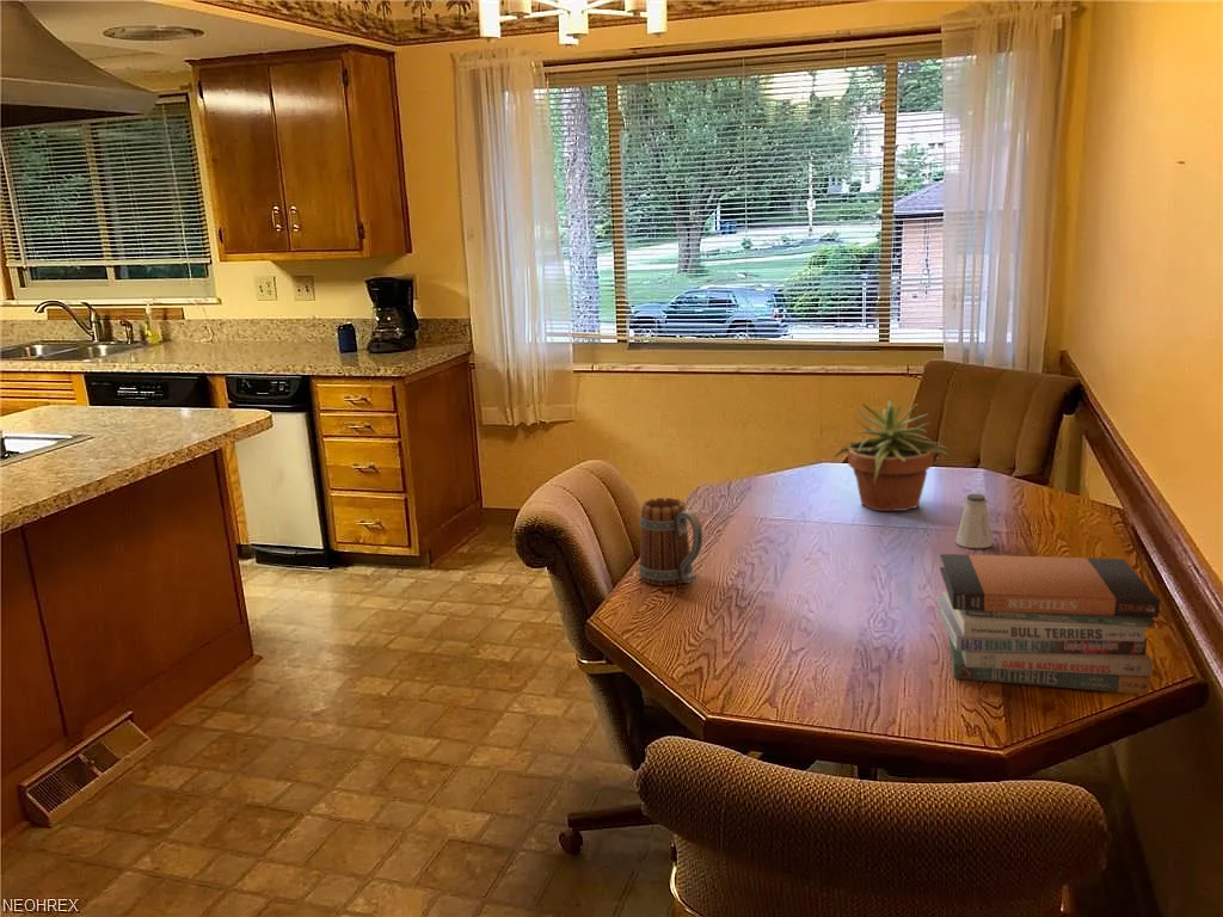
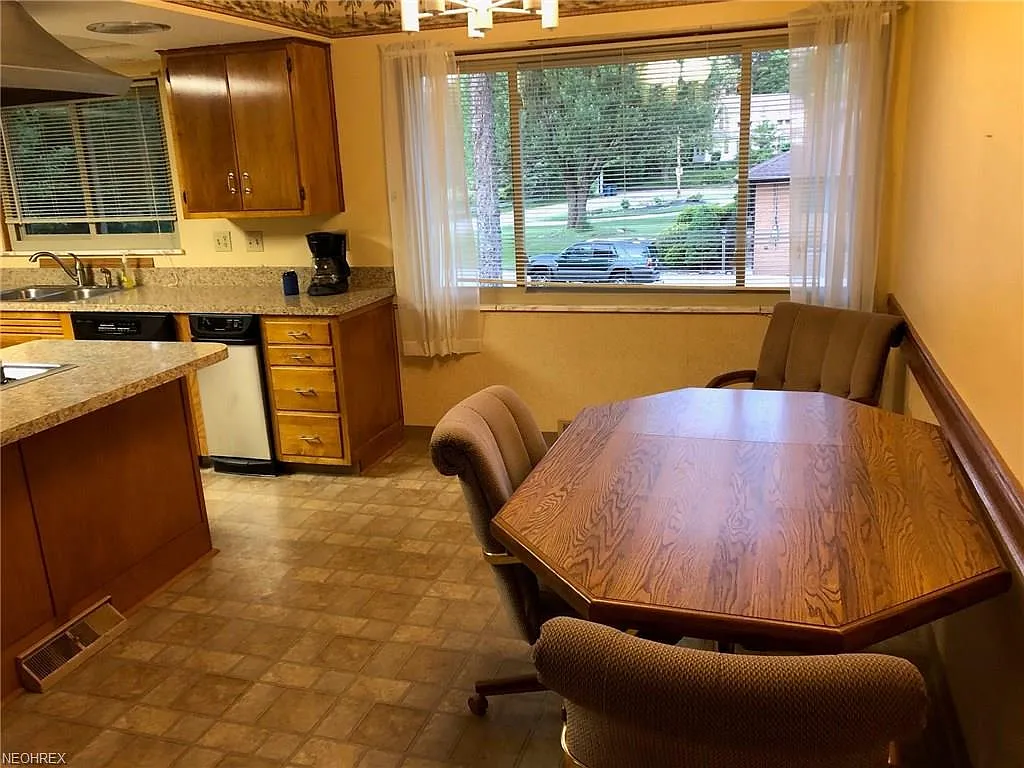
- mug [638,497,703,586]
- book stack [935,553,1161,696]
- potted plant [830,400,955,512]
- saltshaker [954,493,994,549]
